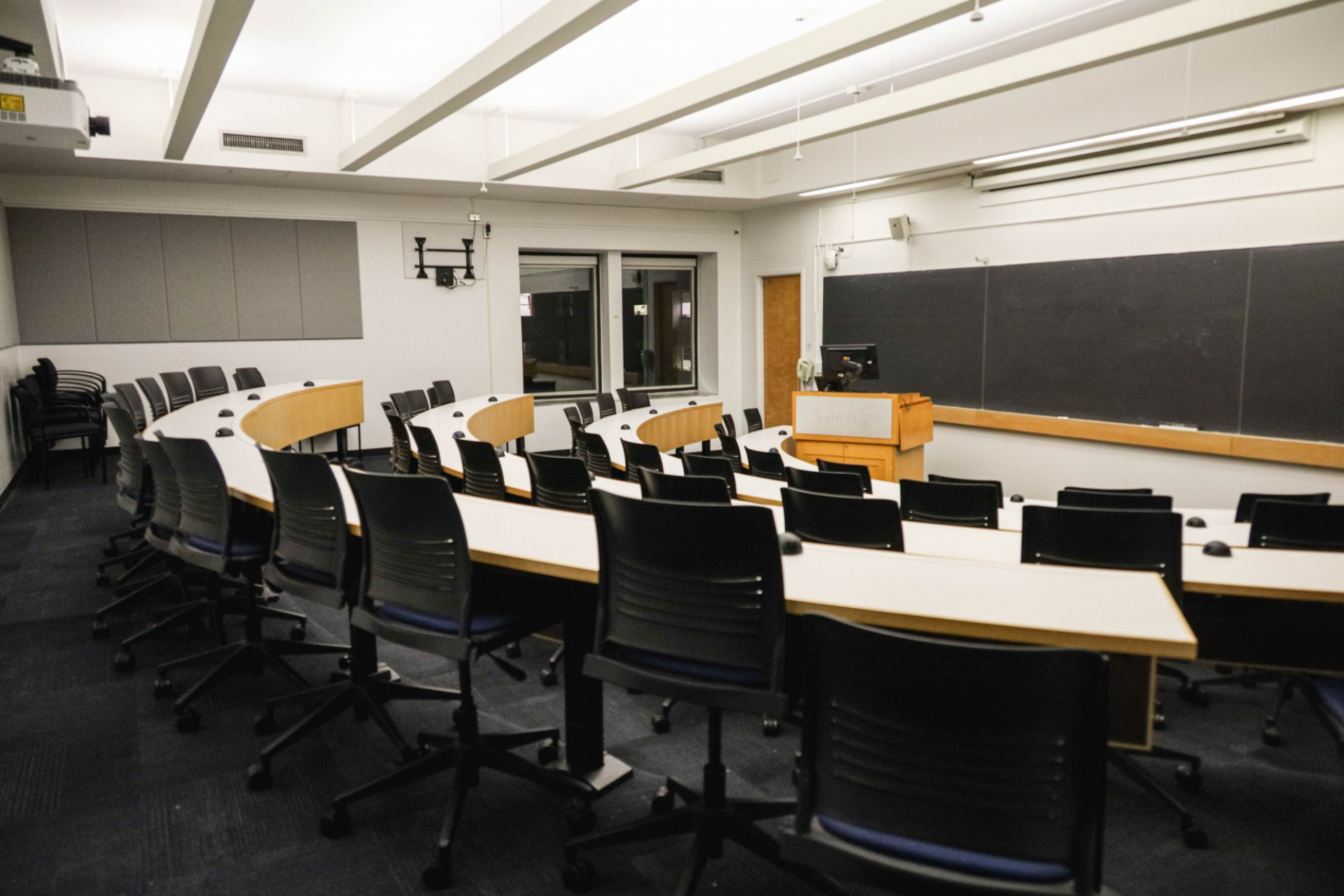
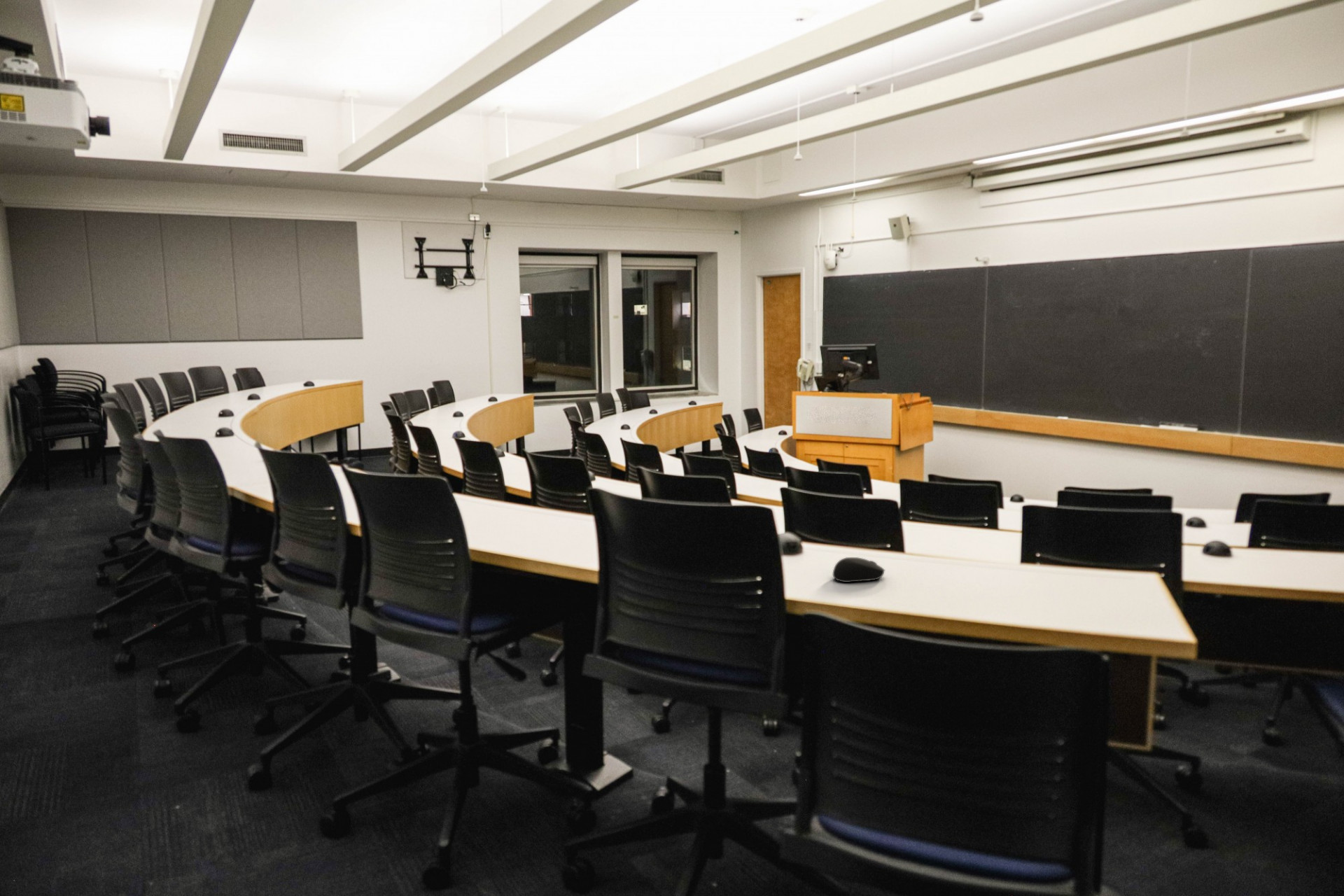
+ computer mouse [832,556,886,583]
